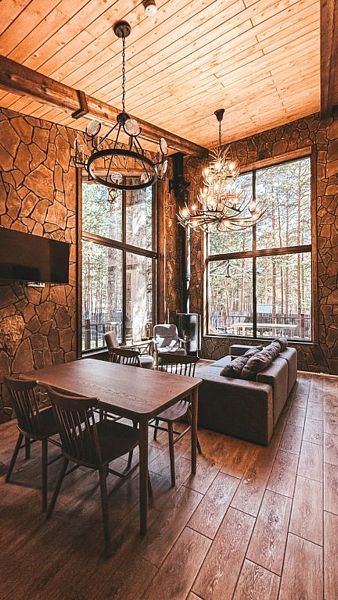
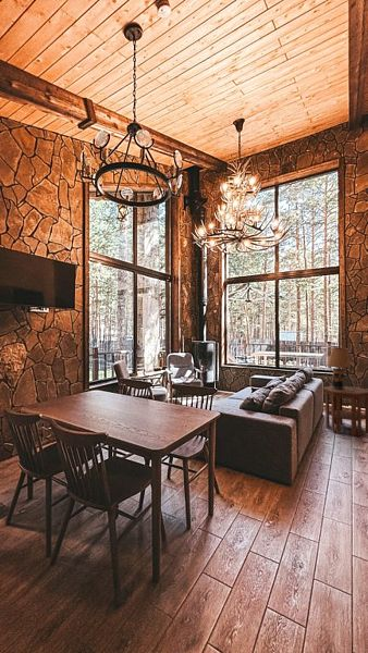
+ side table [321,385,368,436]
+ table lamp [327,346,357,391]
